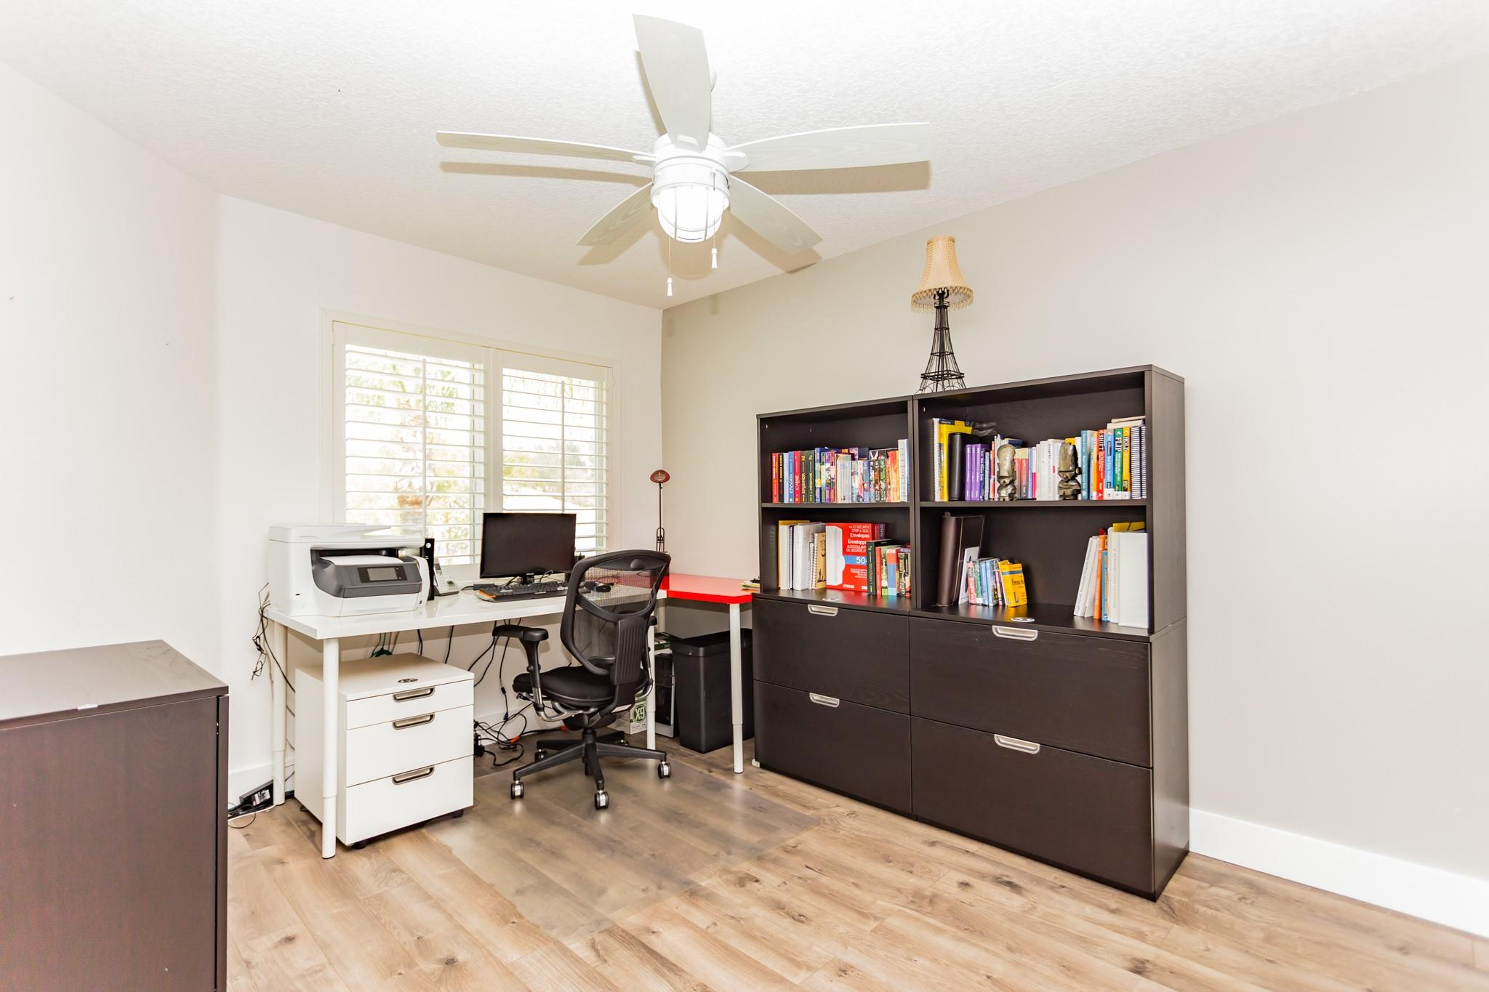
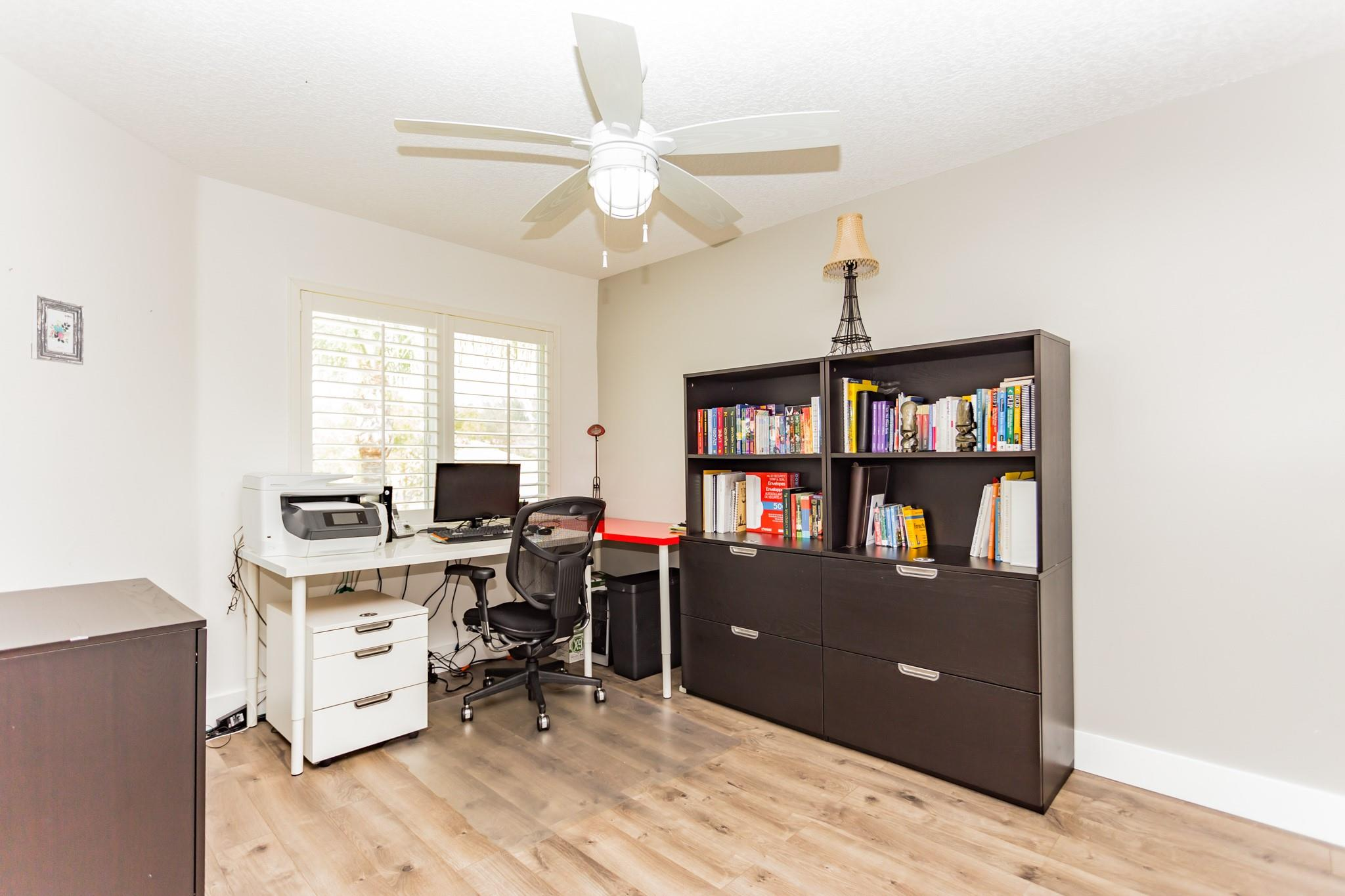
+ picture frame [31,294,85,366]
